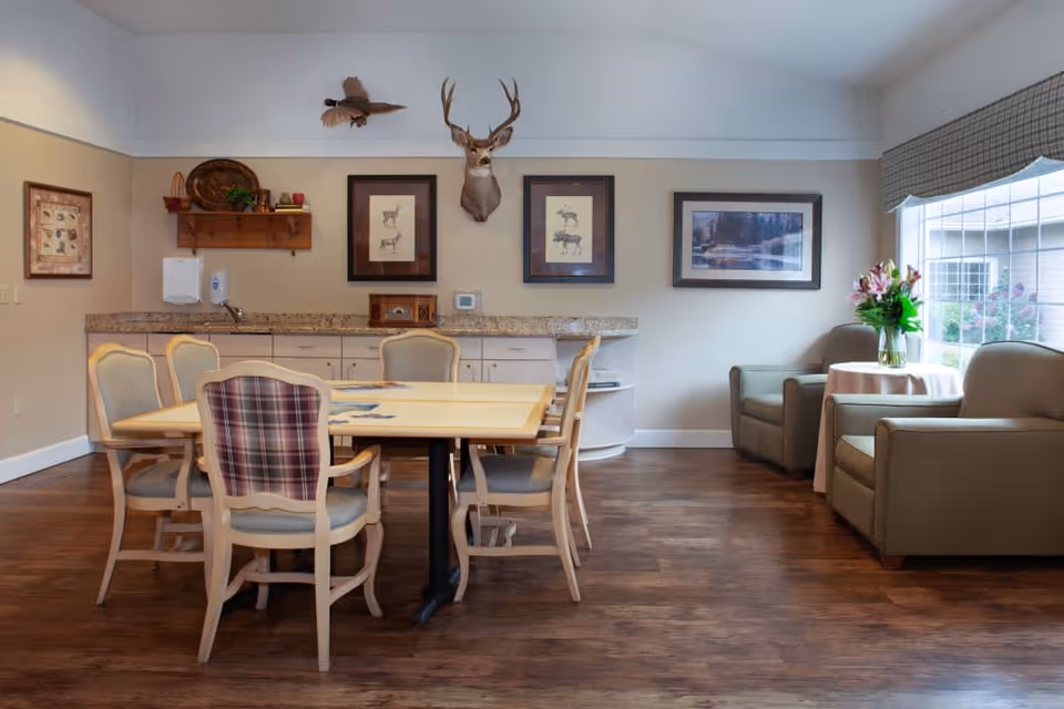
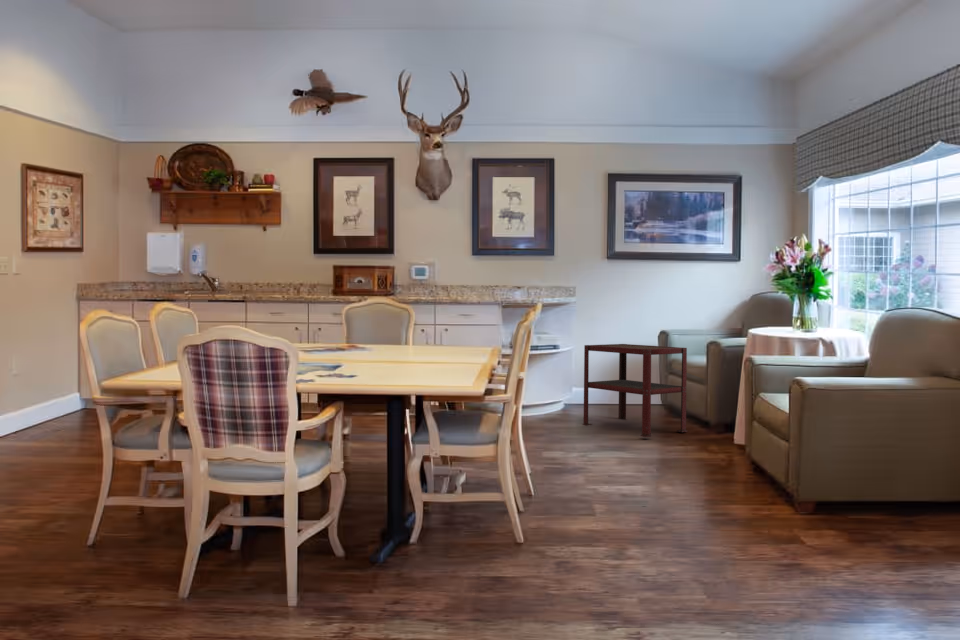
+ side table [581,343,689,438]
